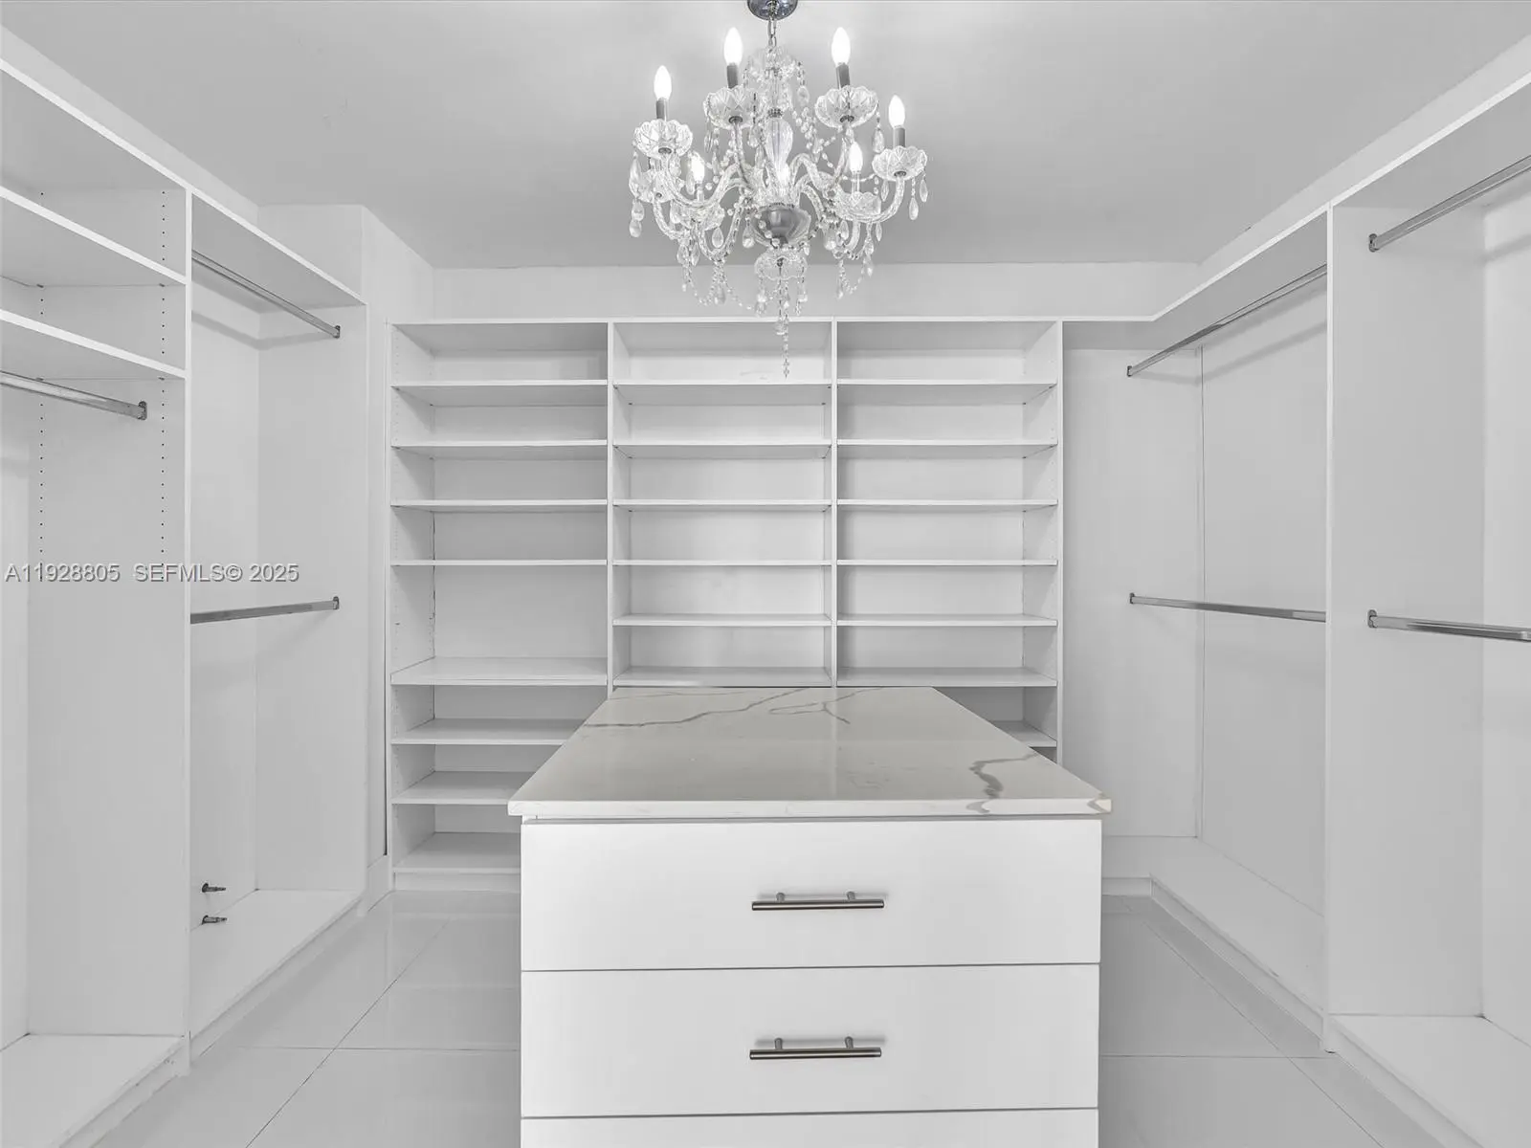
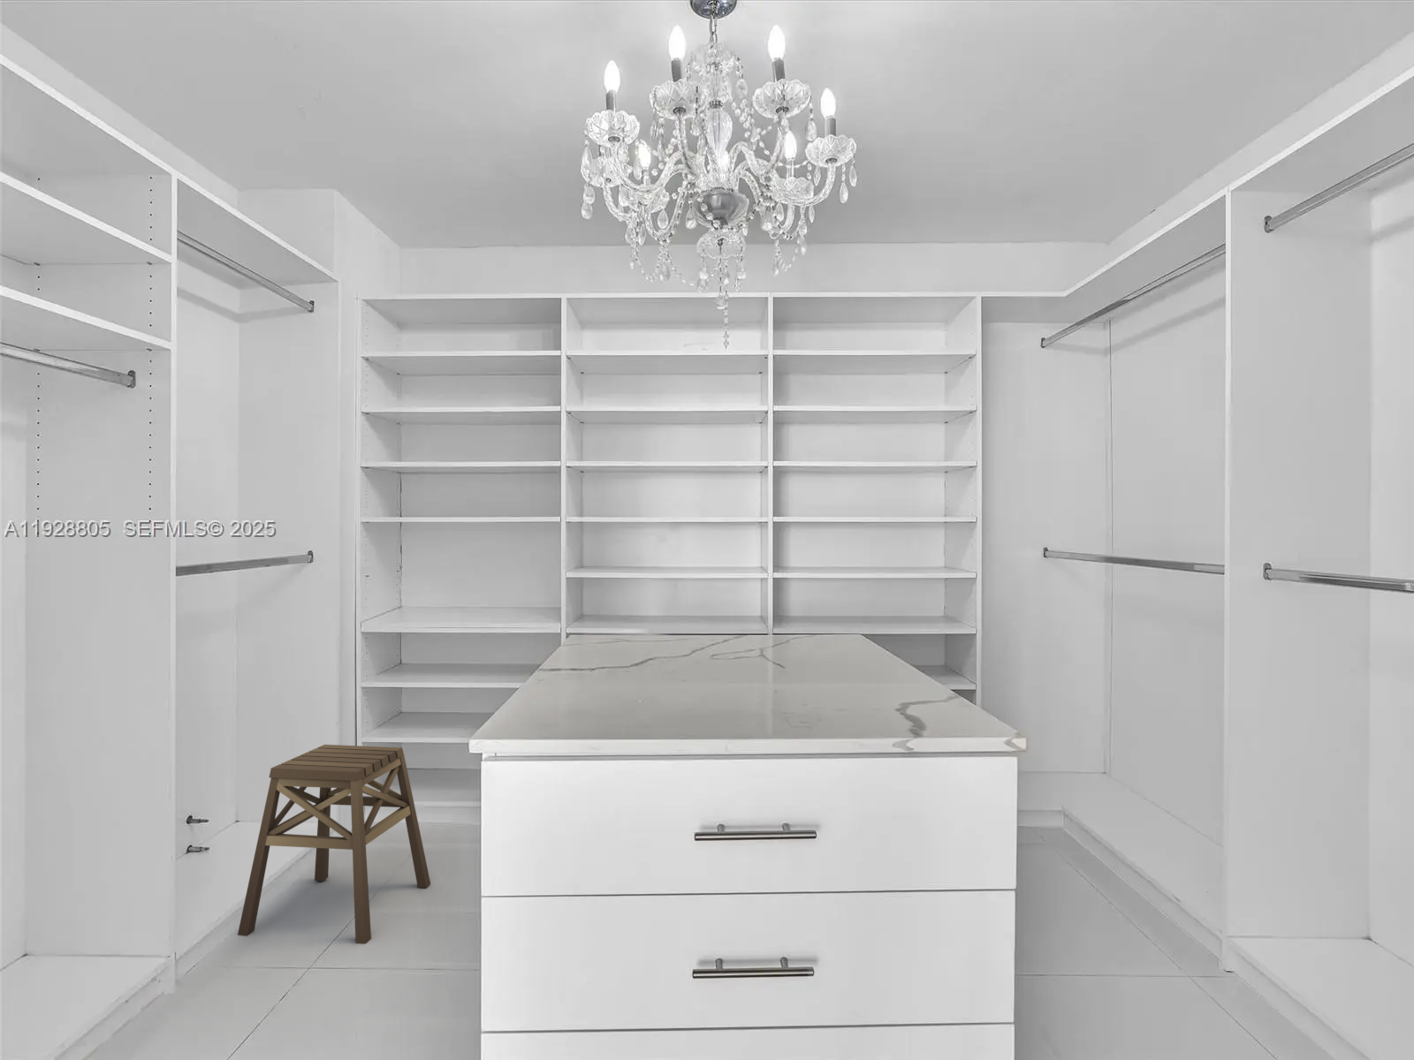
+ stool [237,744,431,945]
